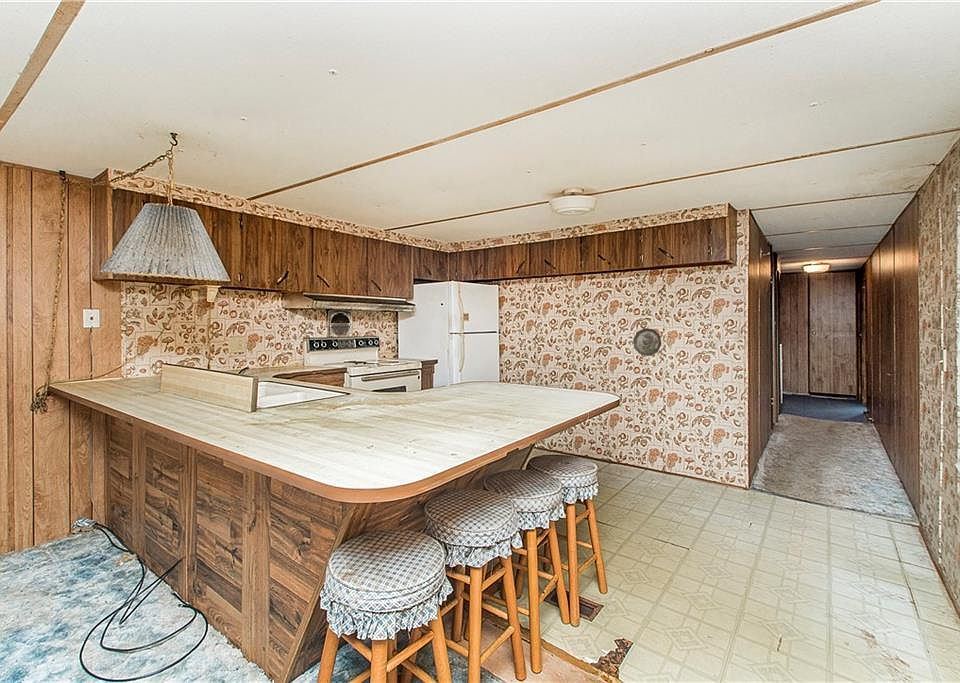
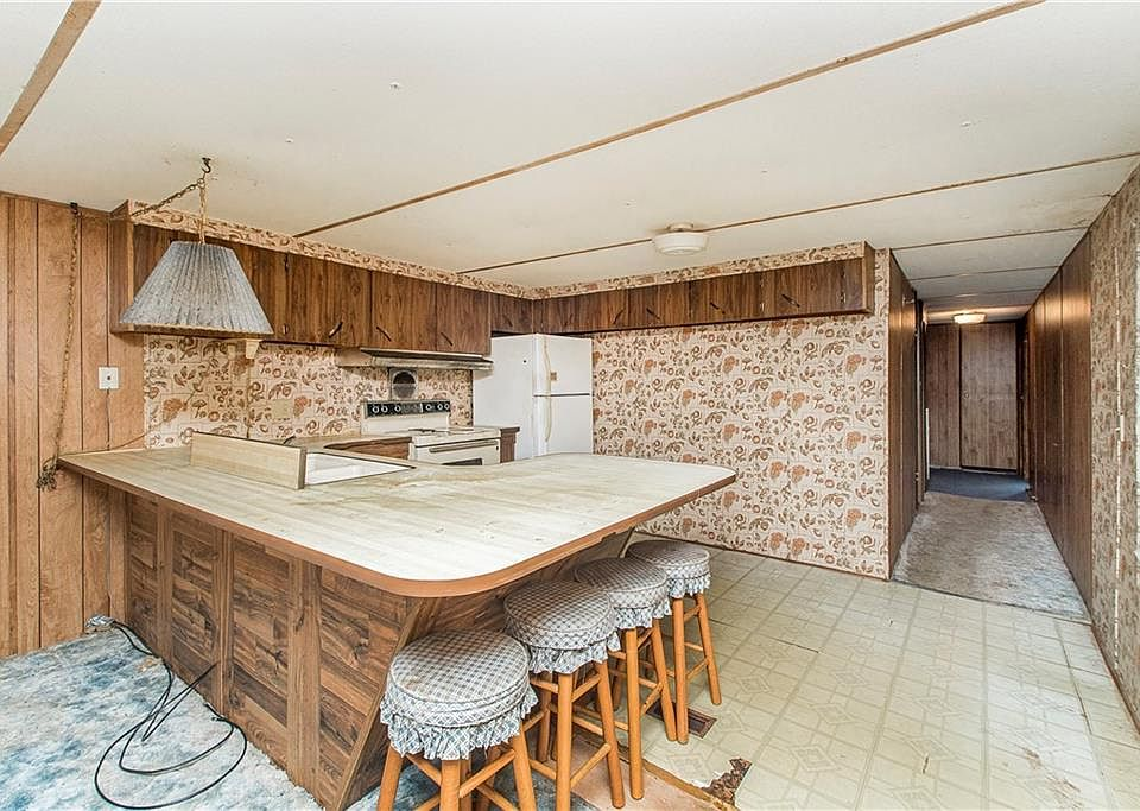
- decorative plate [632,327,662,357]
